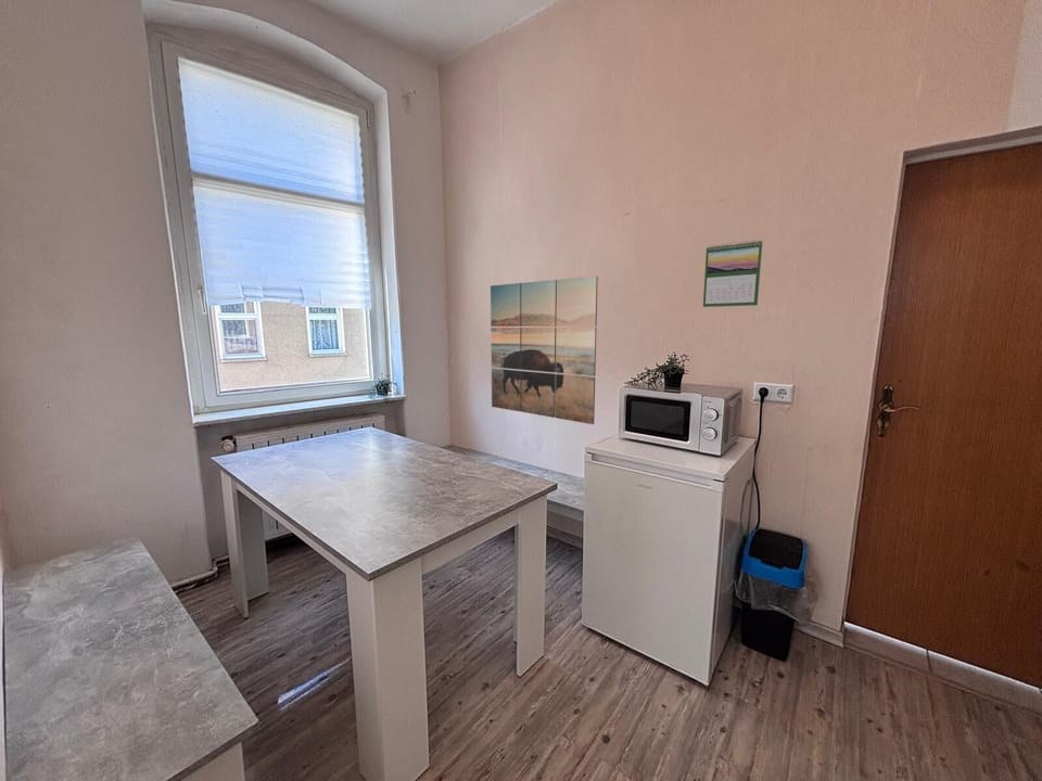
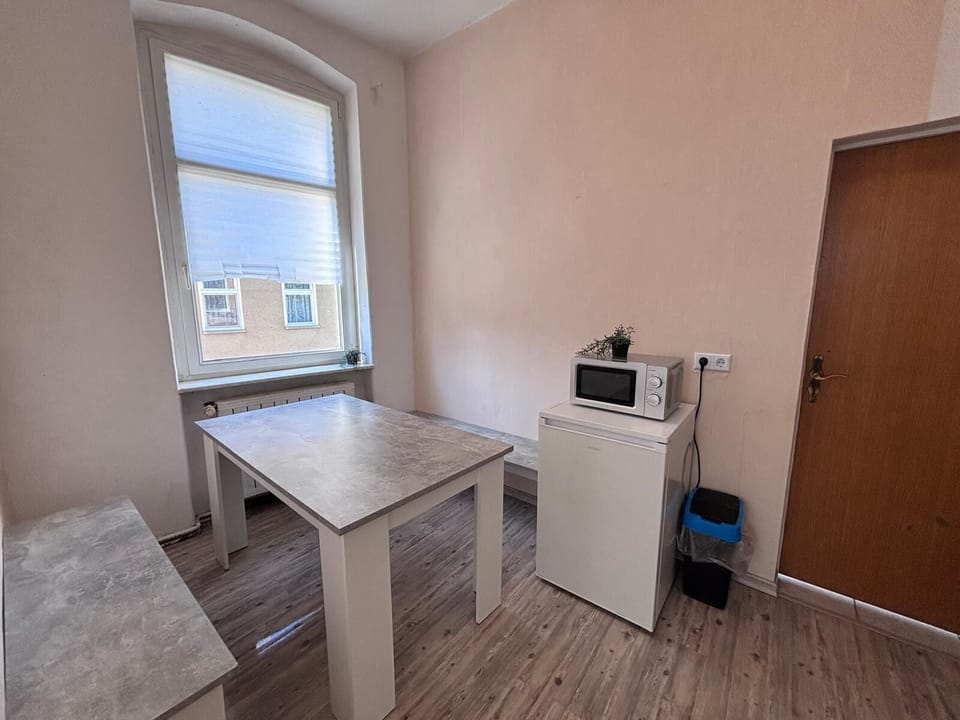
- wall art [490,274,599,425]
- calendar [702,239,764,308]
